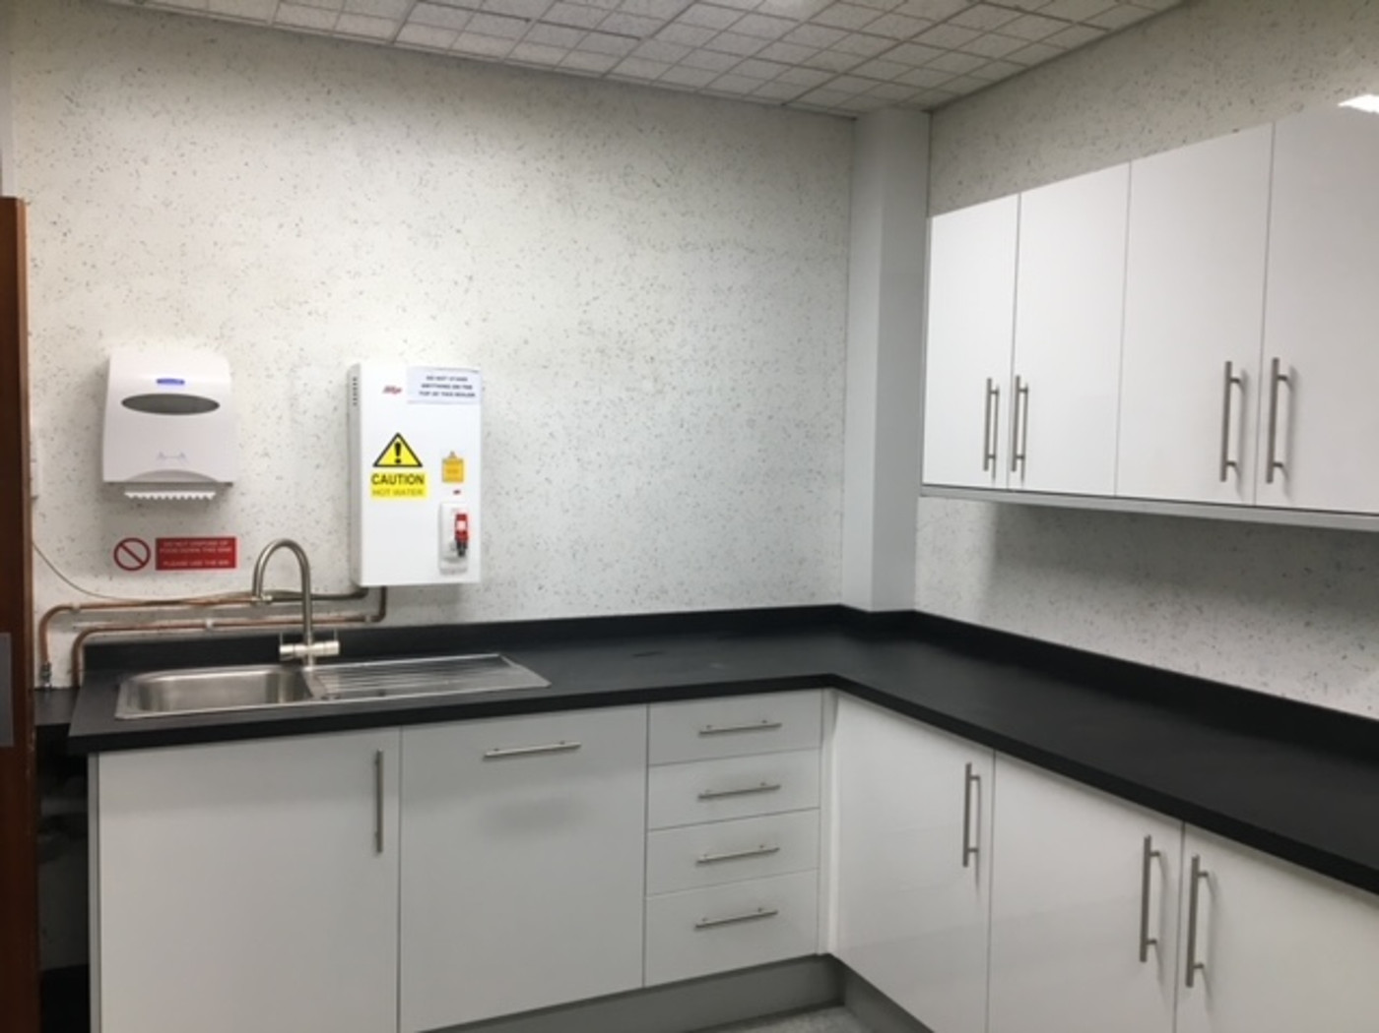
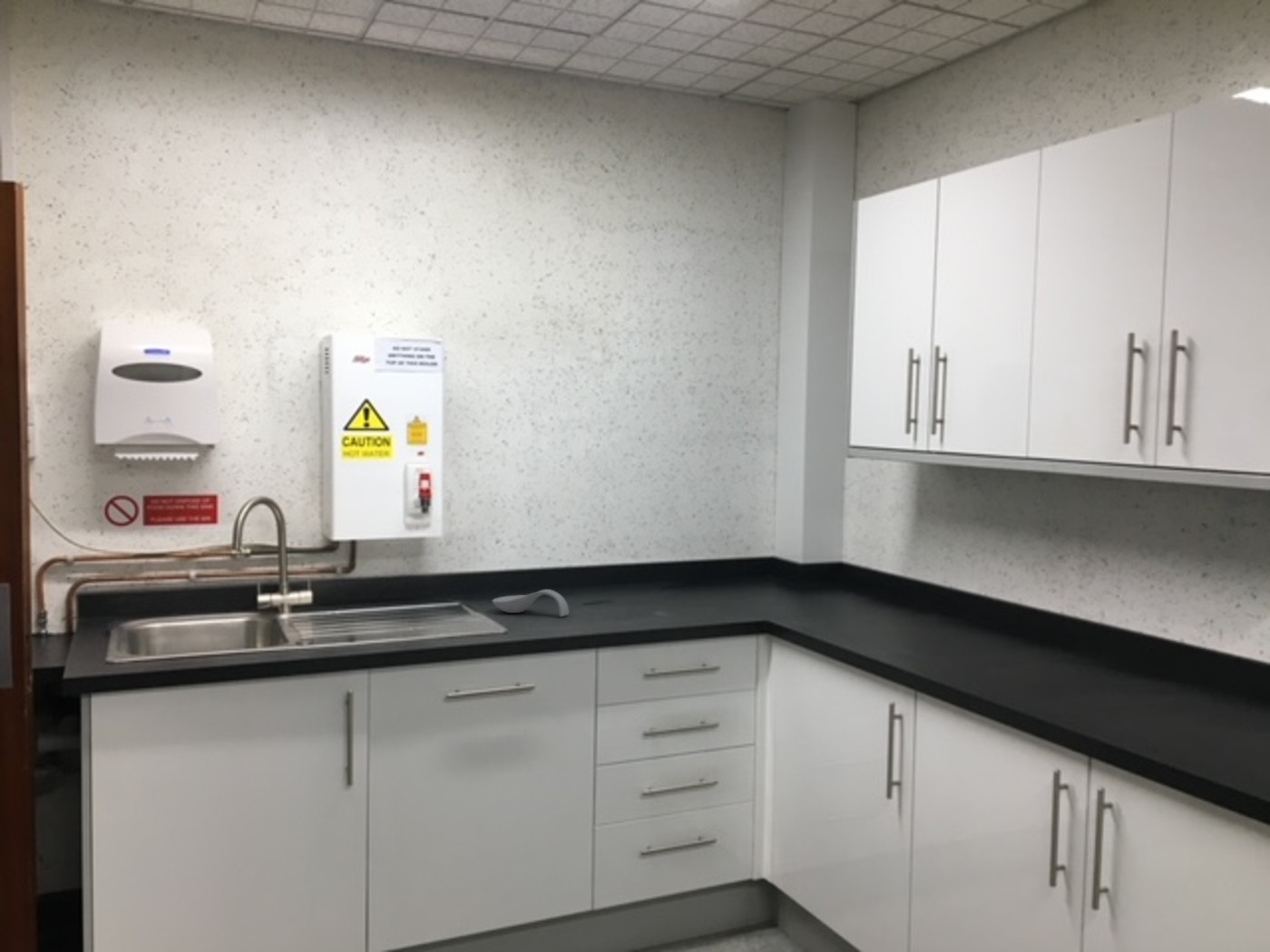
+ spoon rest [492,588,570,617]
